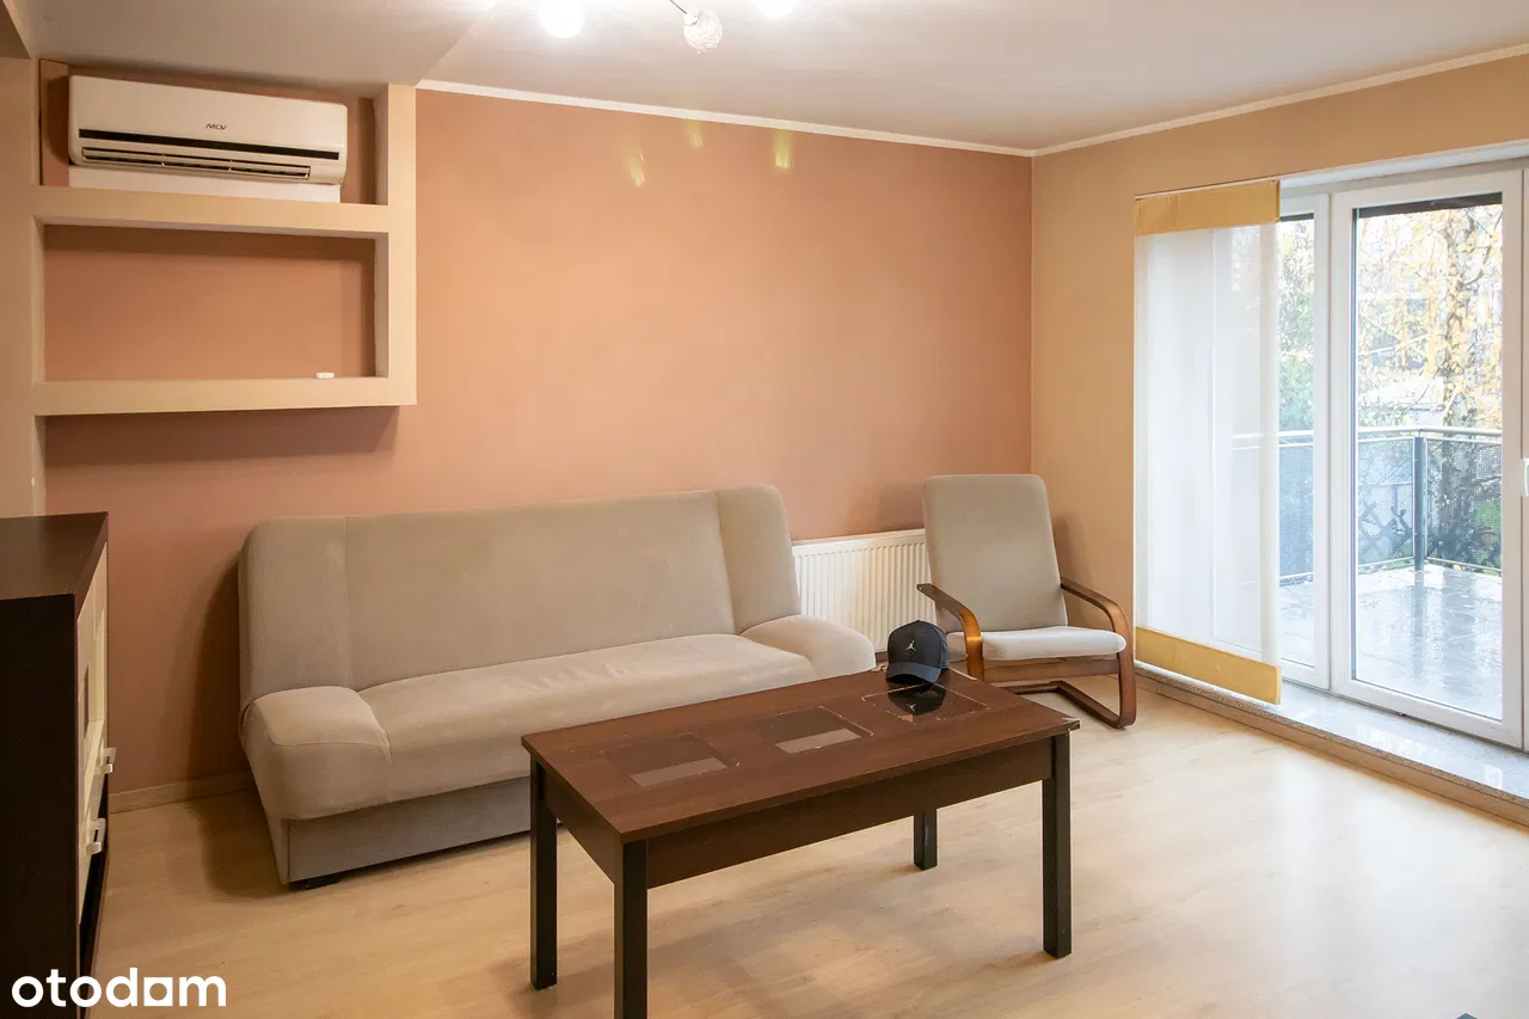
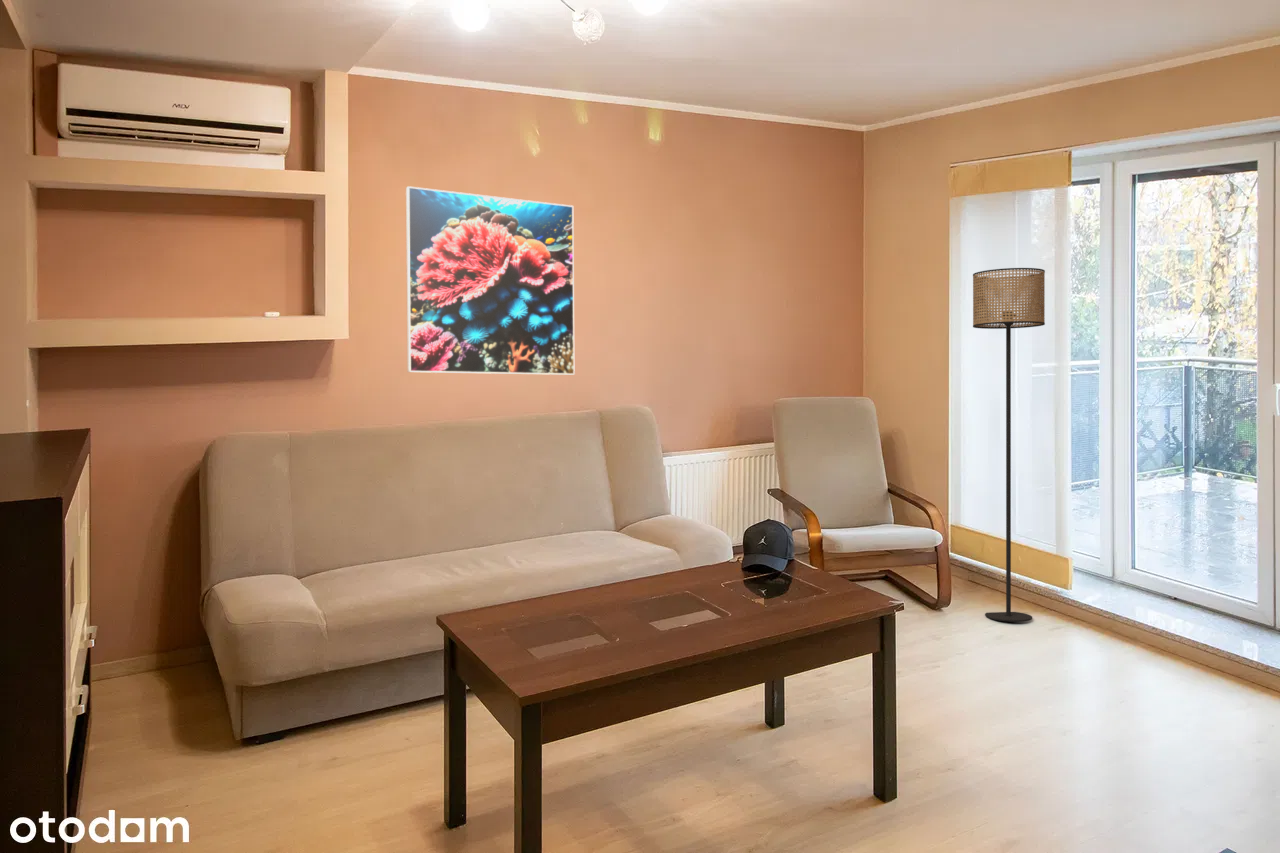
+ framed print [405,185,576,376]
+ floor lamp [972,267,1046,623]
